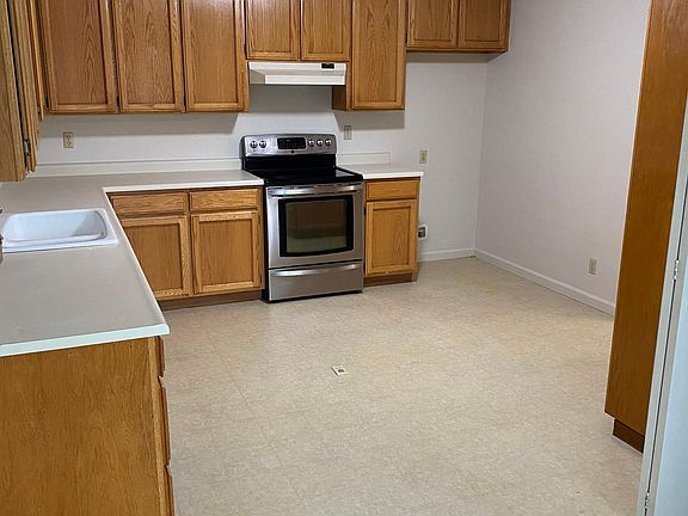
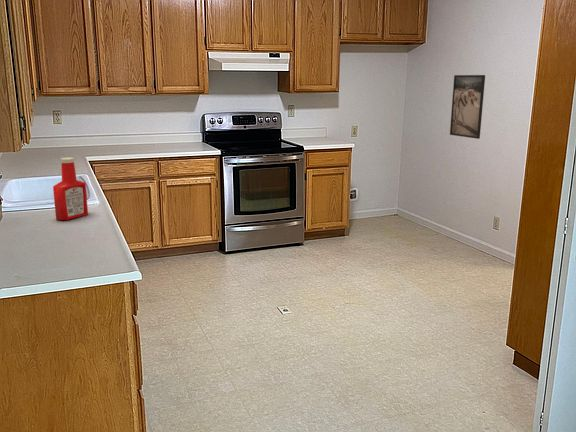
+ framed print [449,74,486,140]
+ soap bottle [52,157,89,221]
